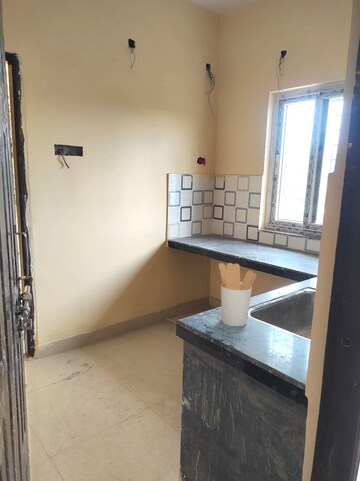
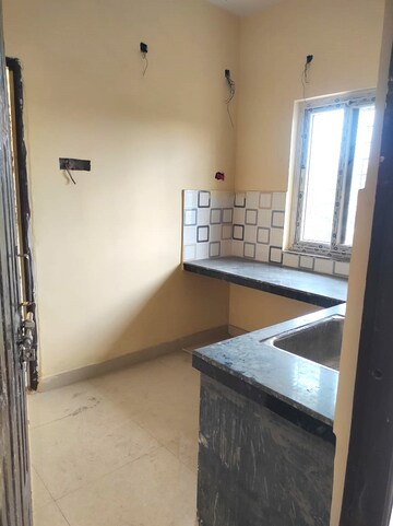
- utensil holder [218,262,257,328]
